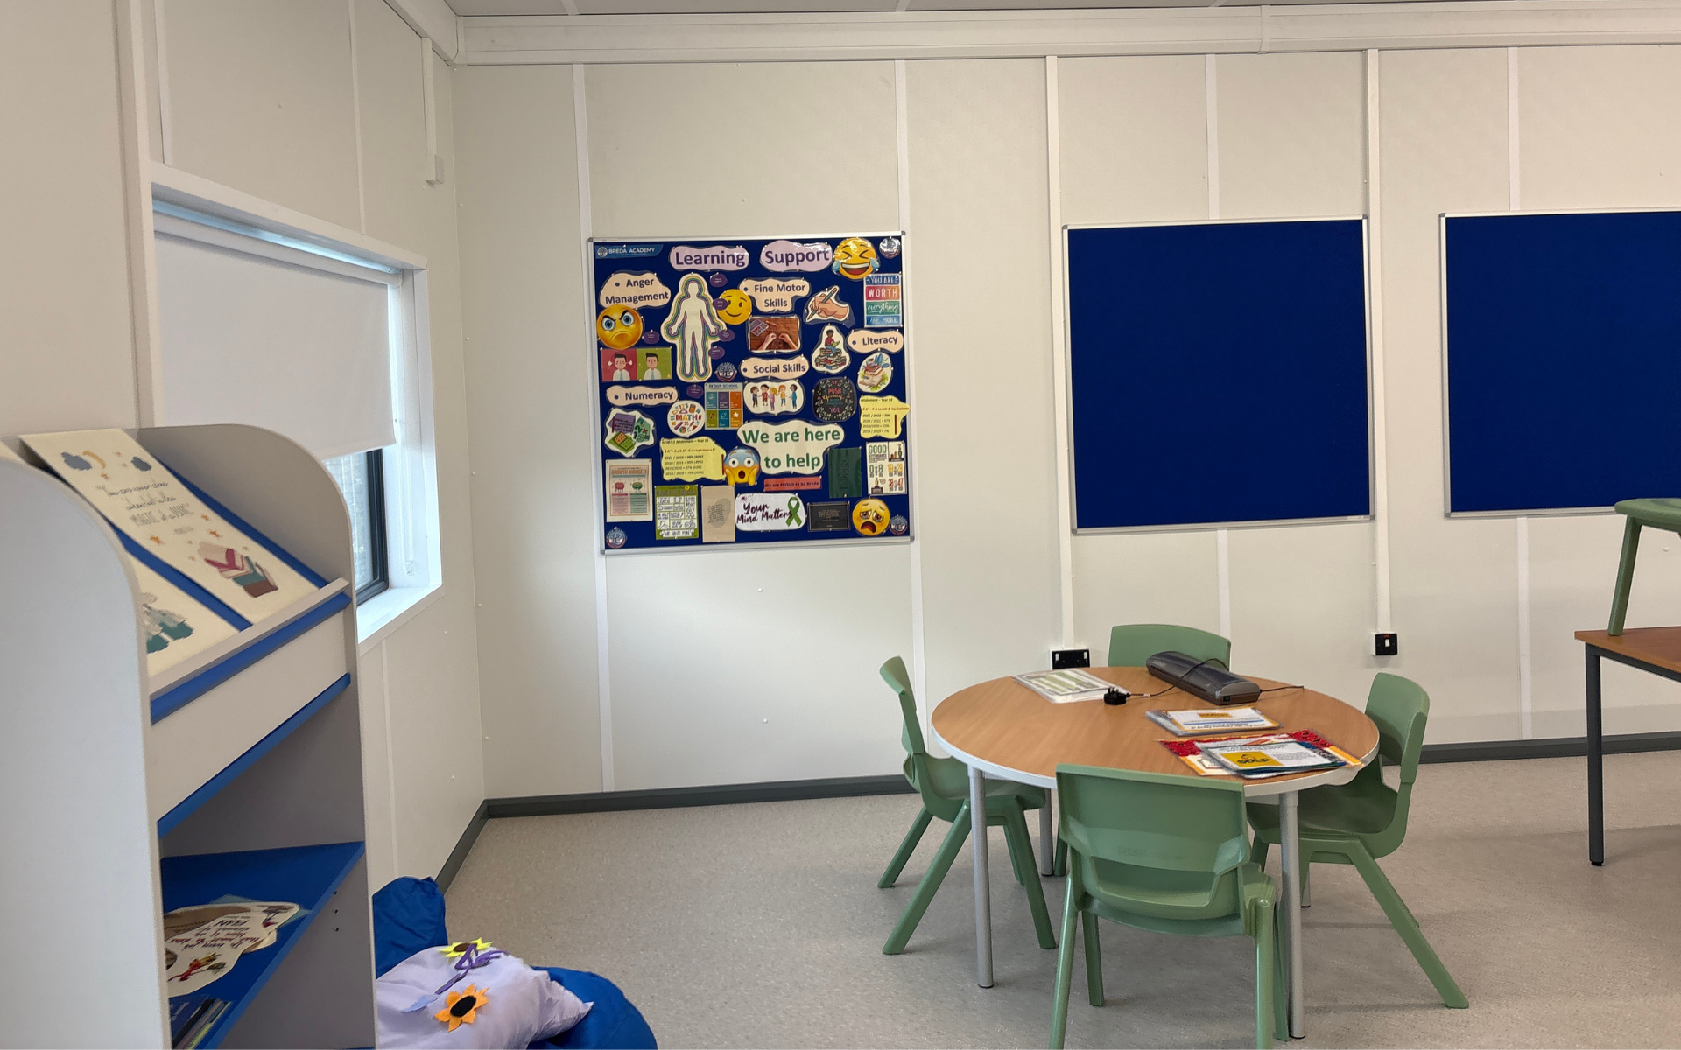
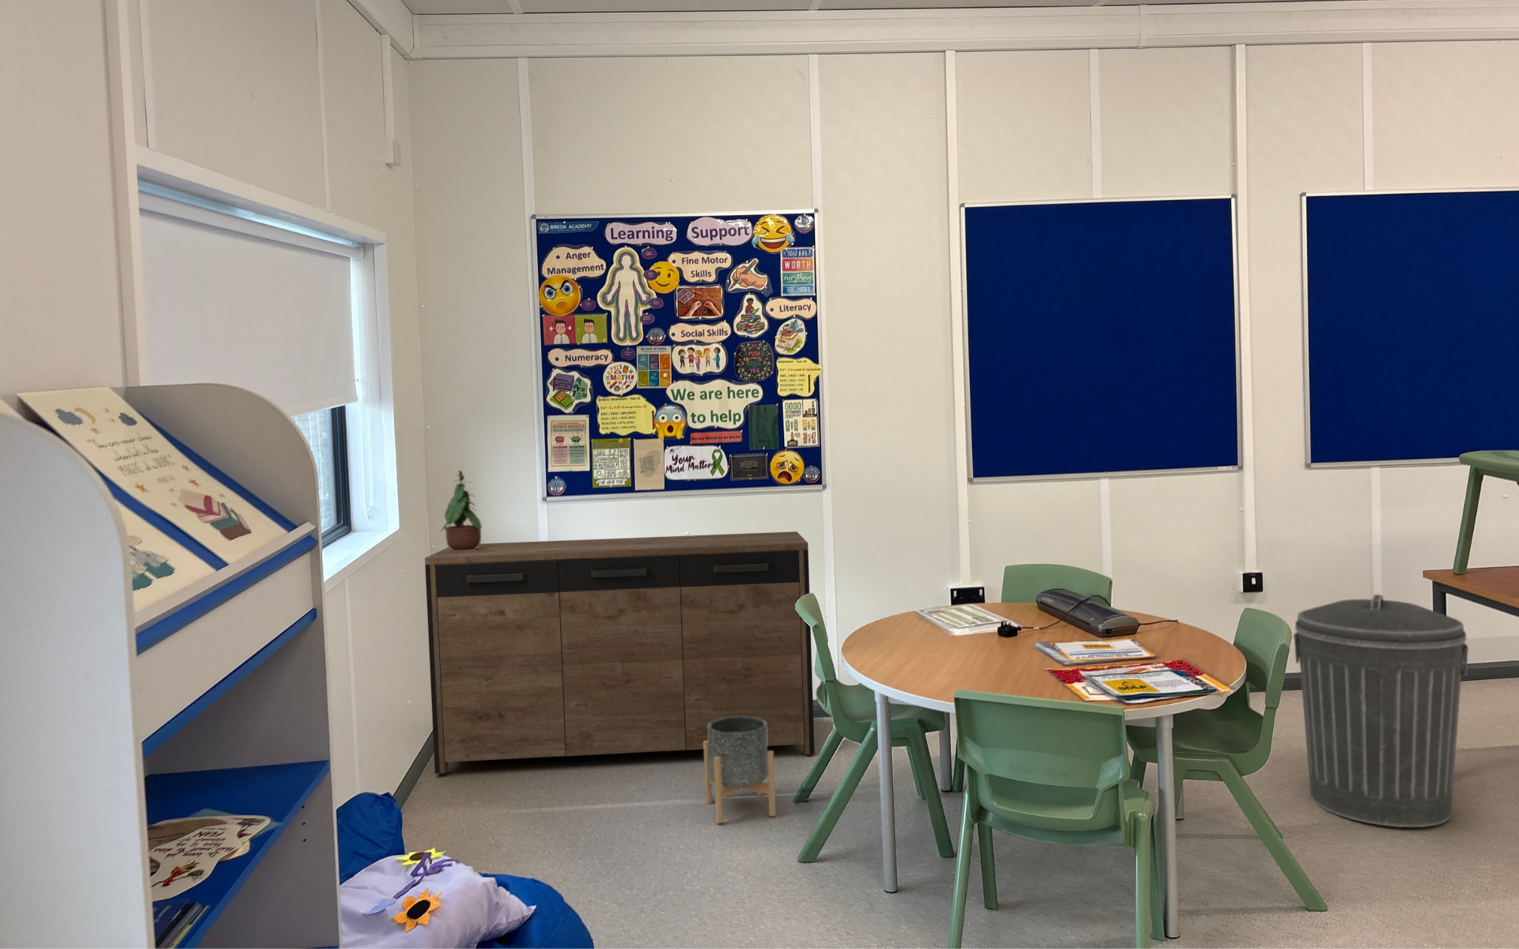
+ trash can [1293,594,1469,828]
+ planter [703,716,776,824]
+ sideboard [424,530,816,774]
+ potted plant [440,470,482,551]
